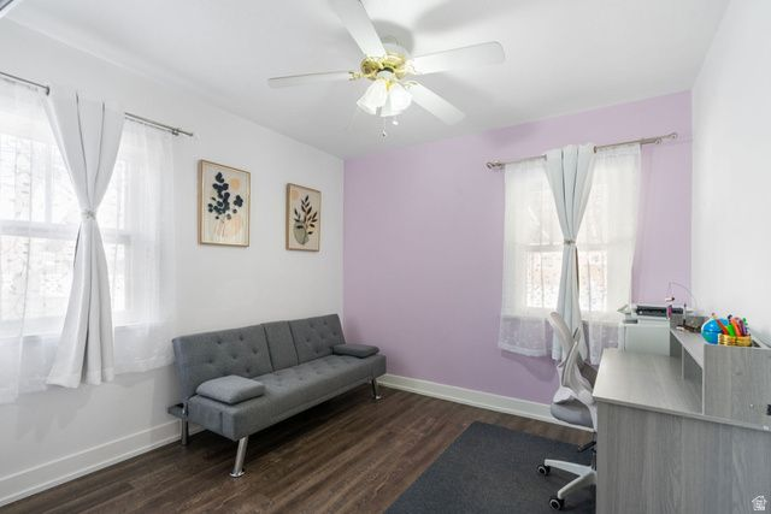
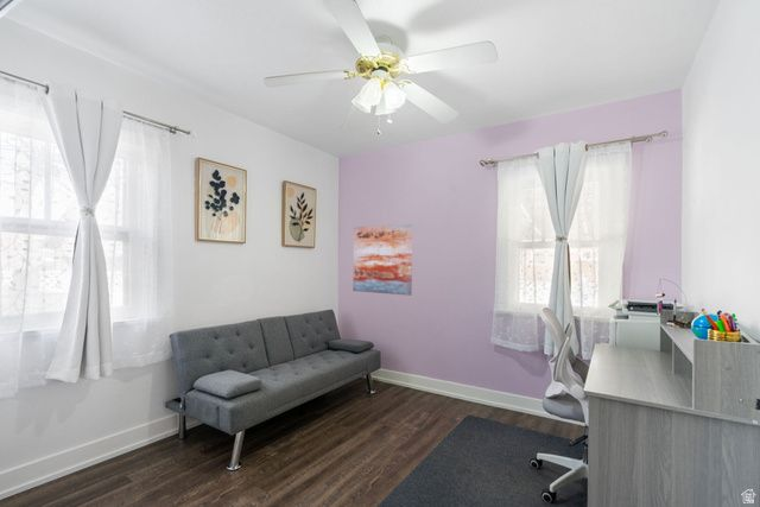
+ wall art [352,223,413,297]
